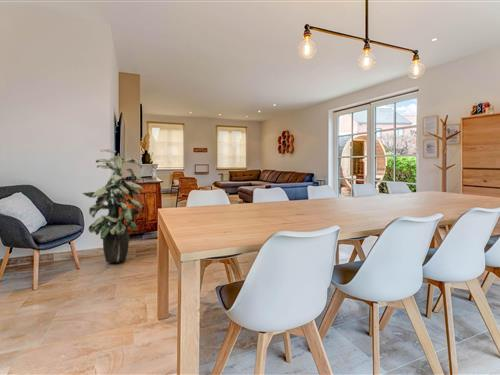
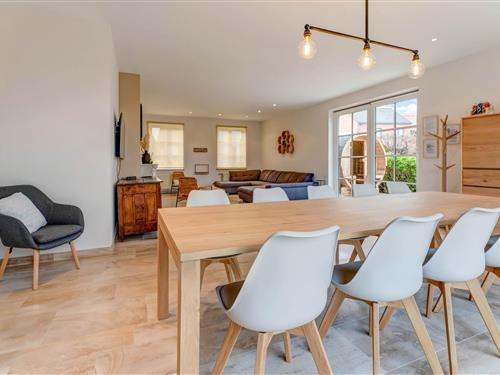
- indoor plant [81,148,144,263]
